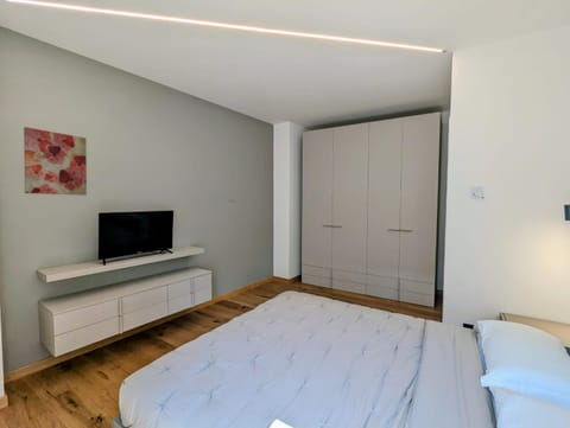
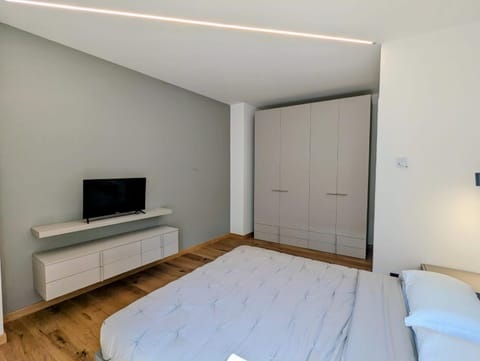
- wall art [23,126,88,197]
